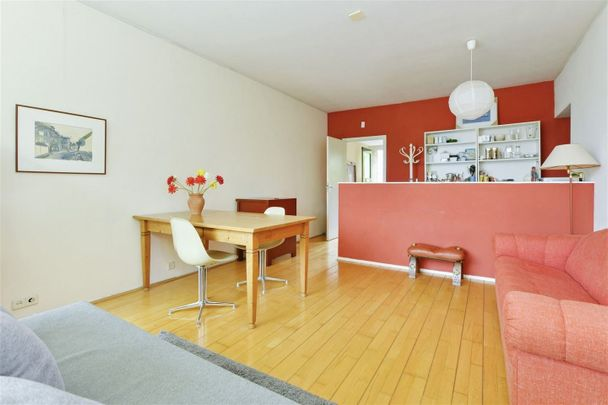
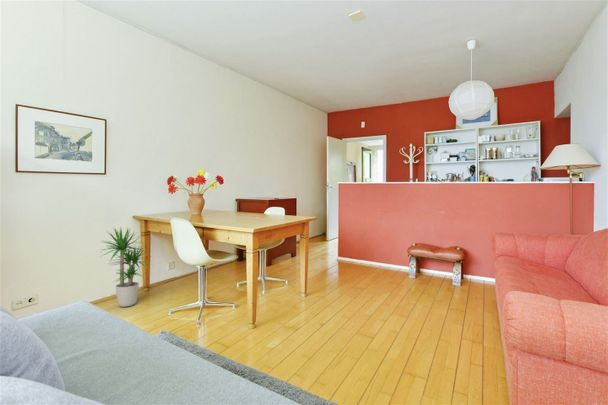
+ potted plant [100,225,154,308]
